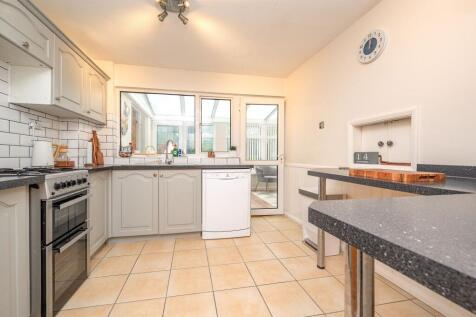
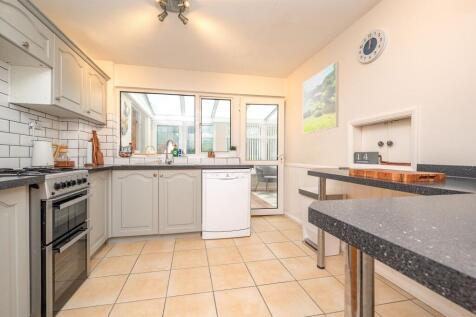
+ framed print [302,61,339,135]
